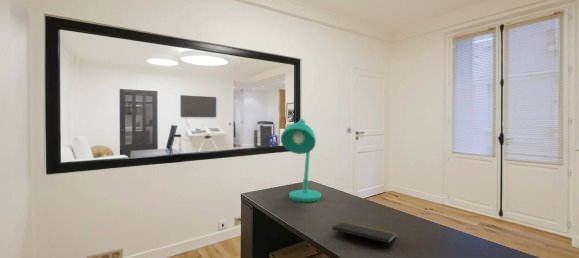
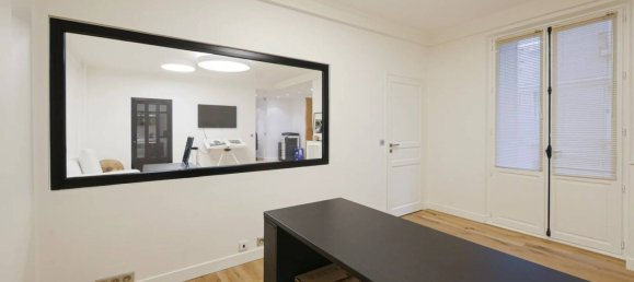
- desk lamp [280,118,322,203]
- notepad [331,221,398,251]
